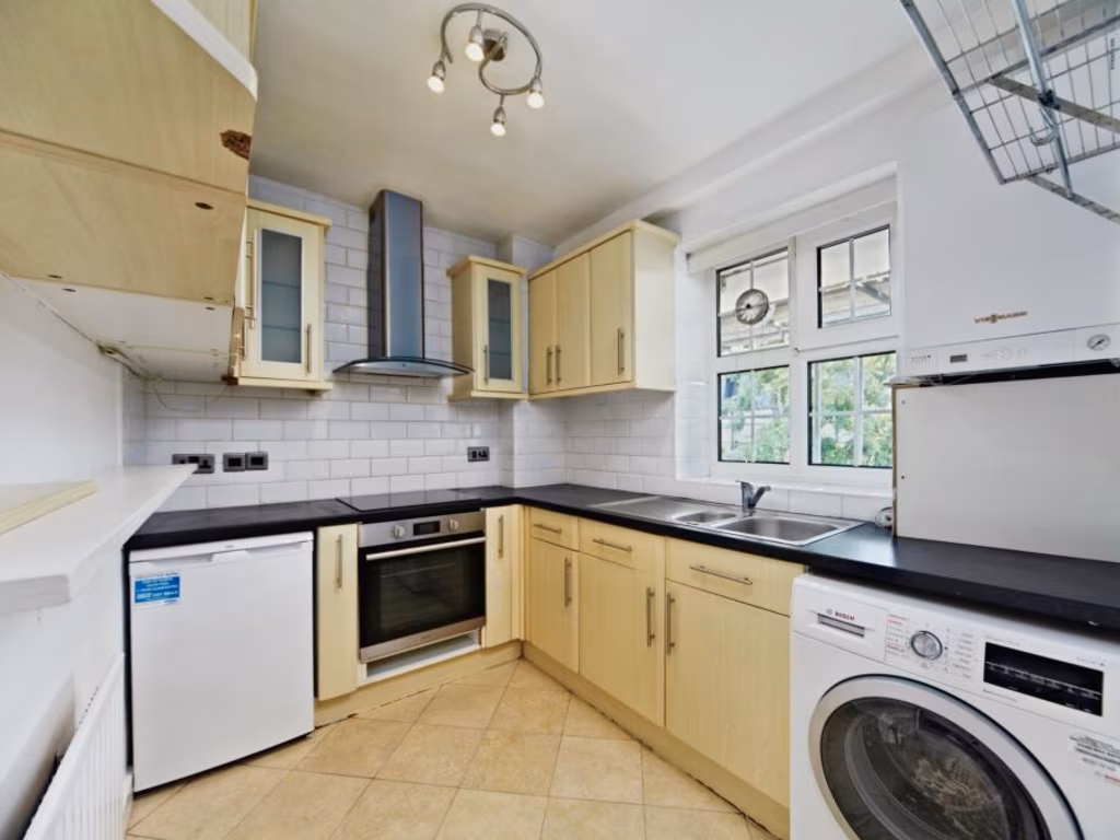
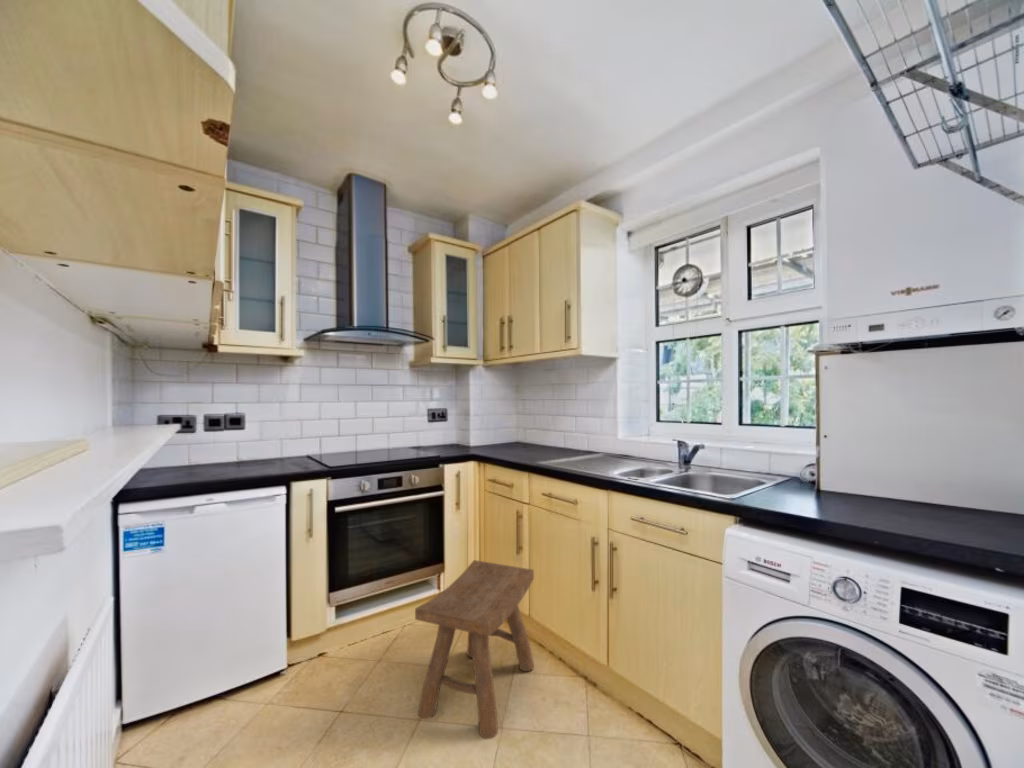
+ stool [414,559,535,740]
